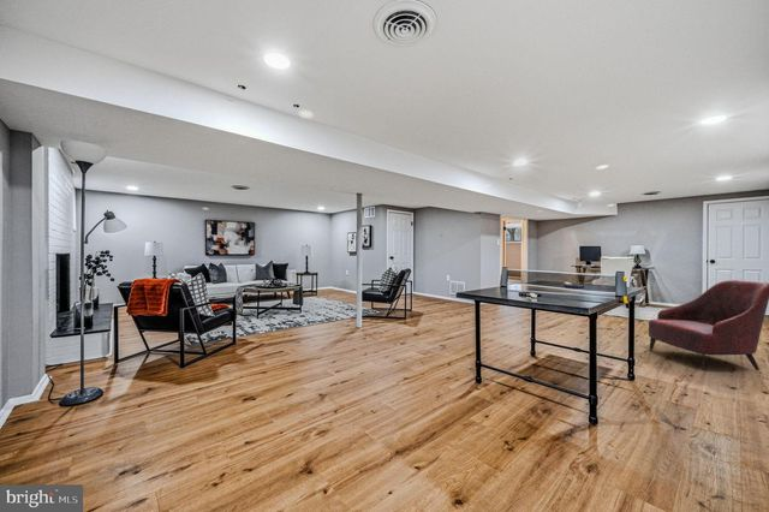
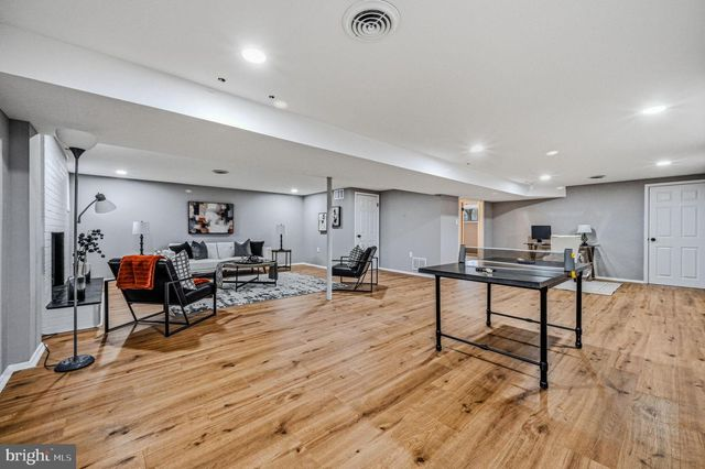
- armchair [648,279,769,371]
